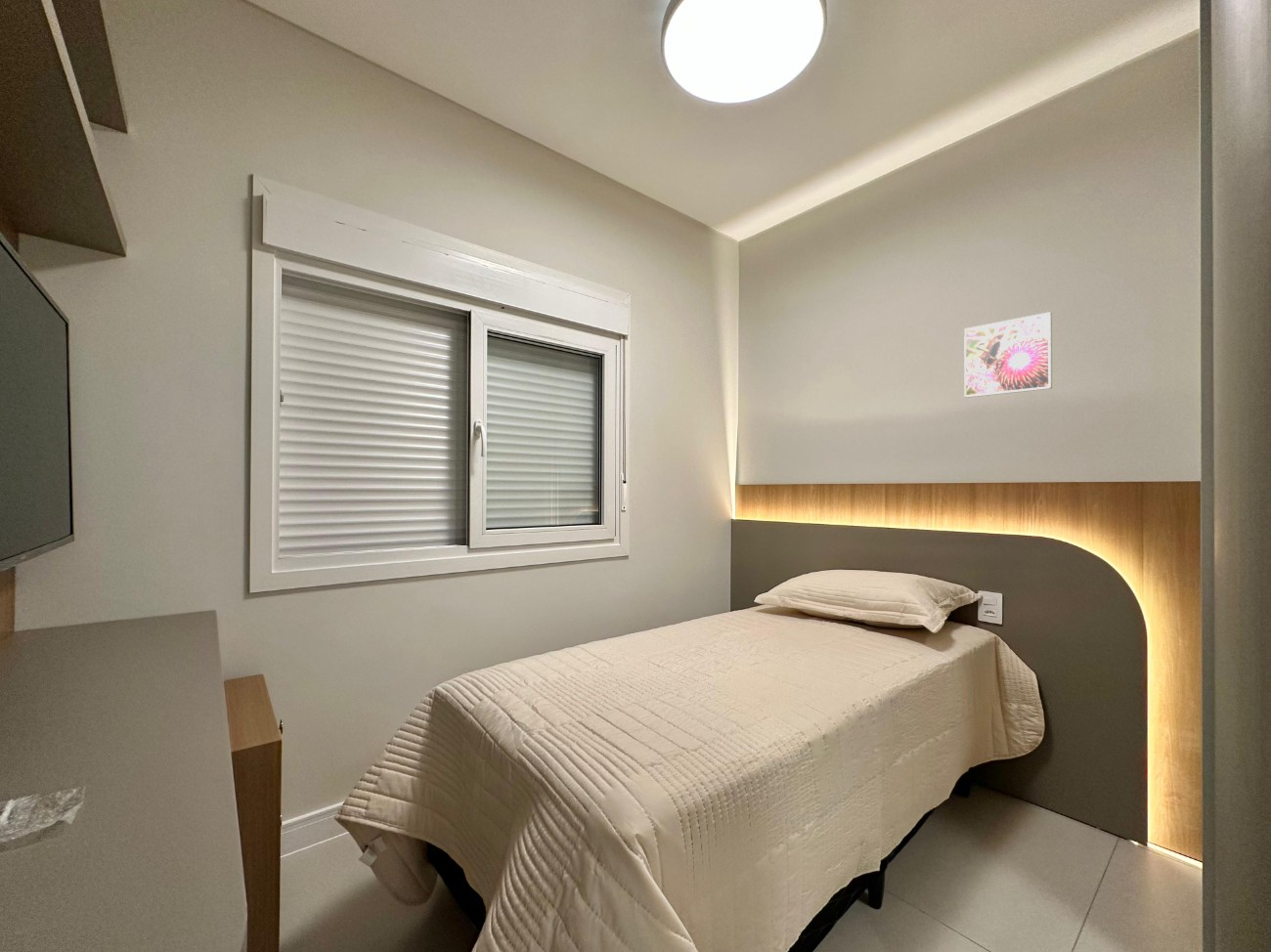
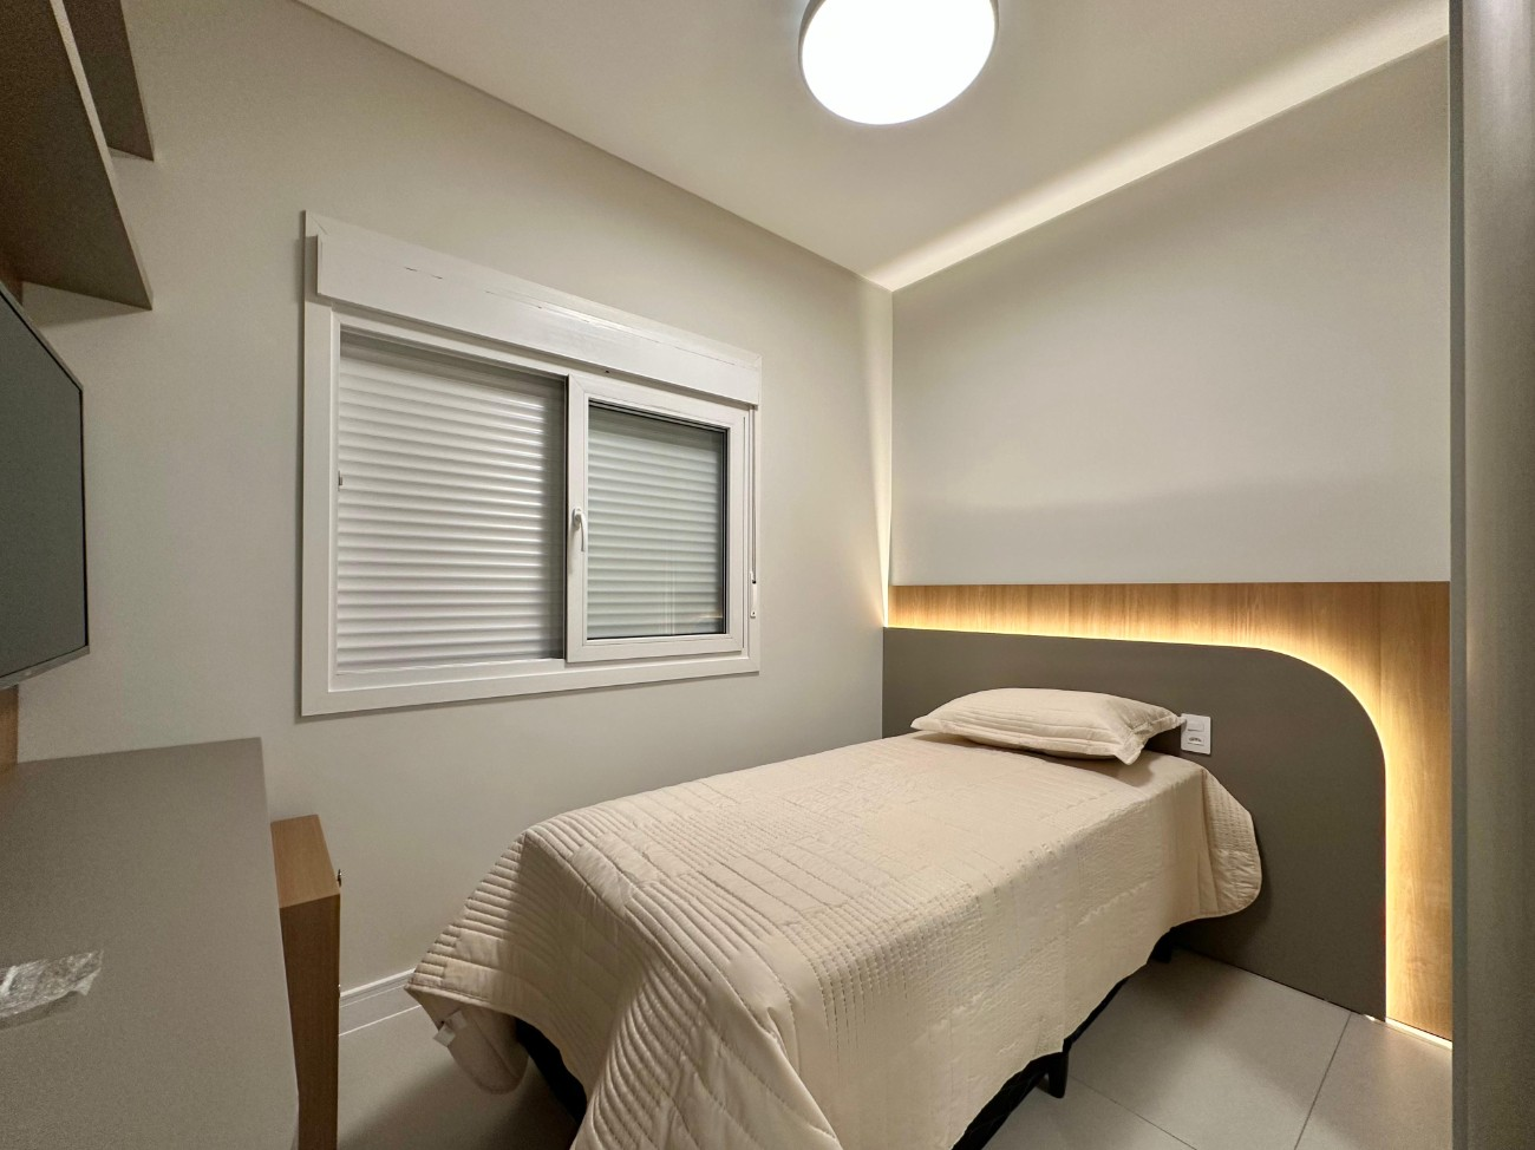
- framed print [963,311,1053,399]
